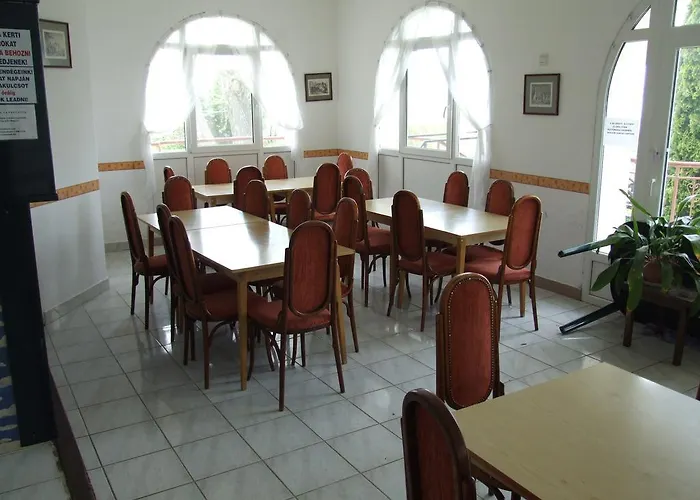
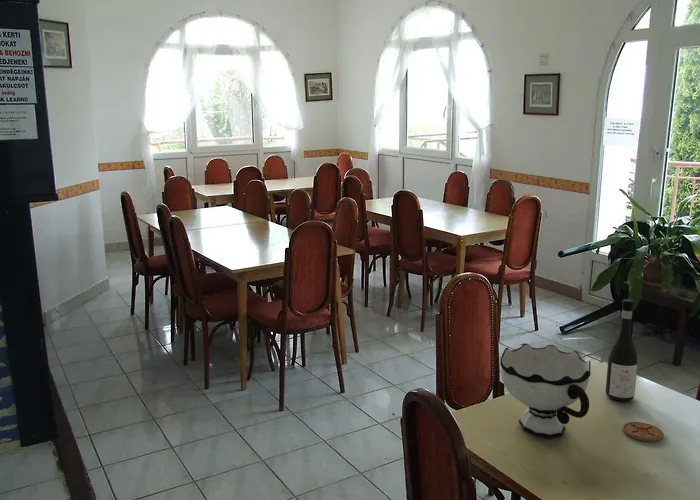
+ coaster [621,421,664,442]
+ wine bottle [605,298,639,402]
+ bowl [499,343,592,439]
